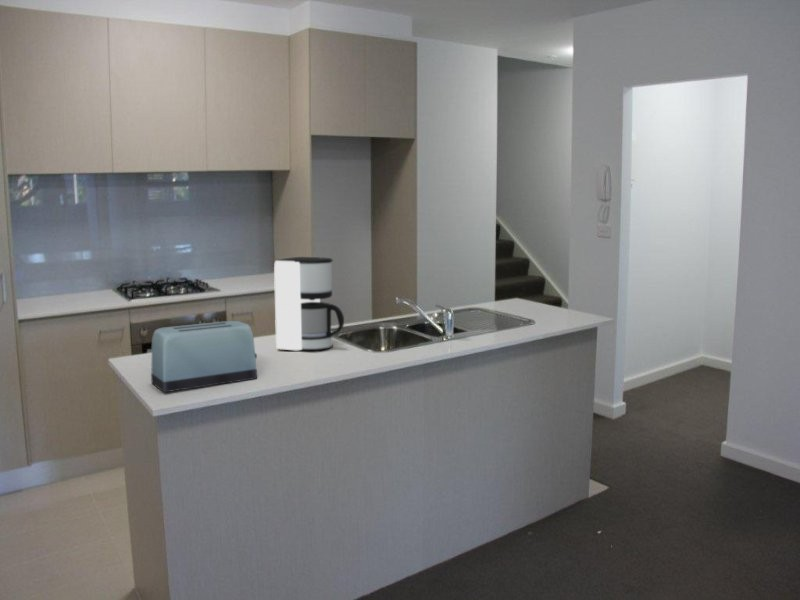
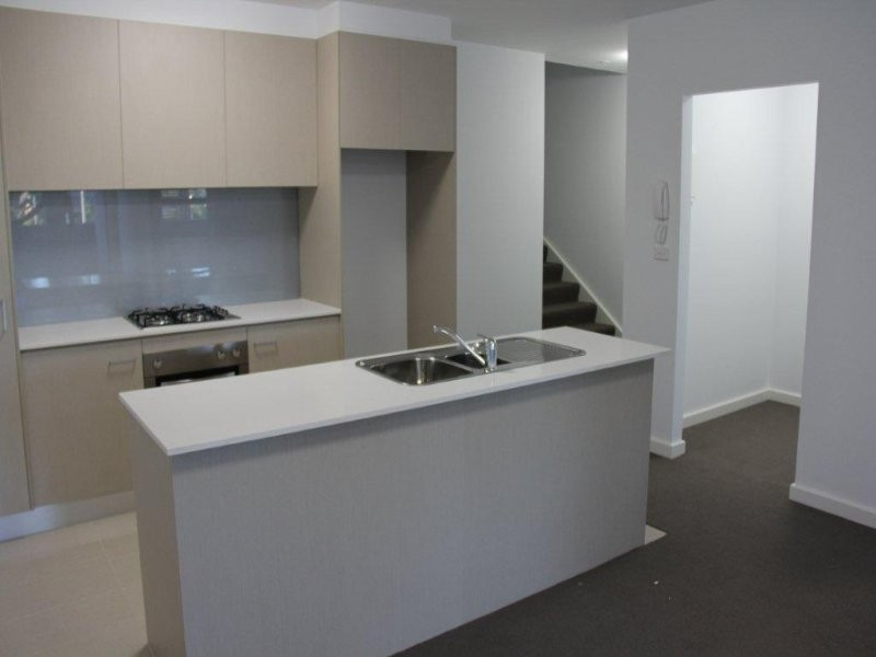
- toaster [150,320,258,393]
- coffee maker [273,256,345,351]
